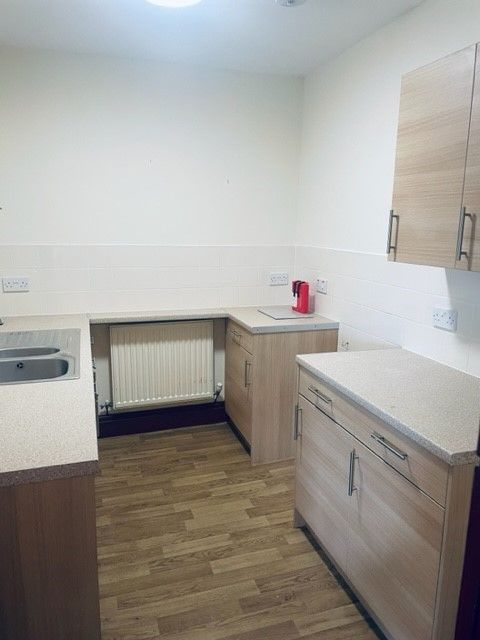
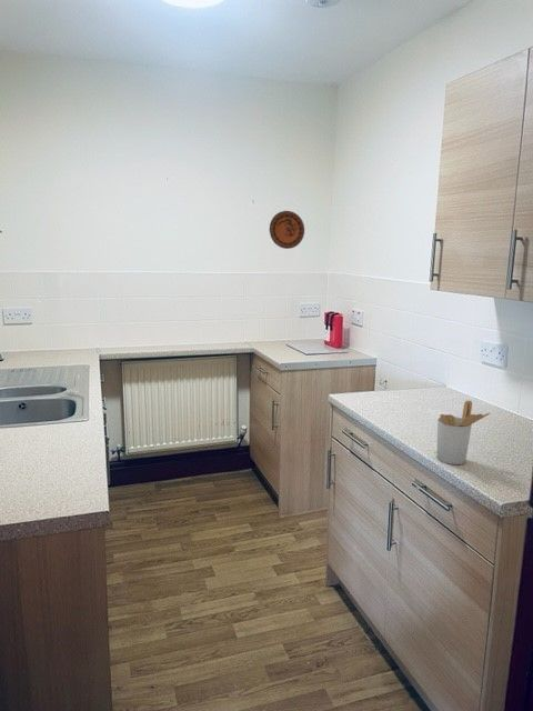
+ utensil holder [436,400,491,465]
+ decorative plate [269,210,305,250]
